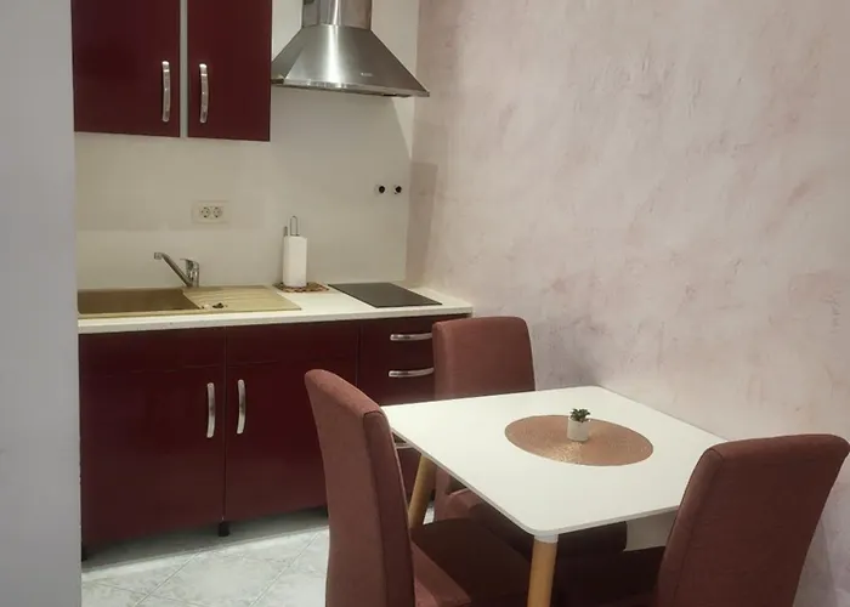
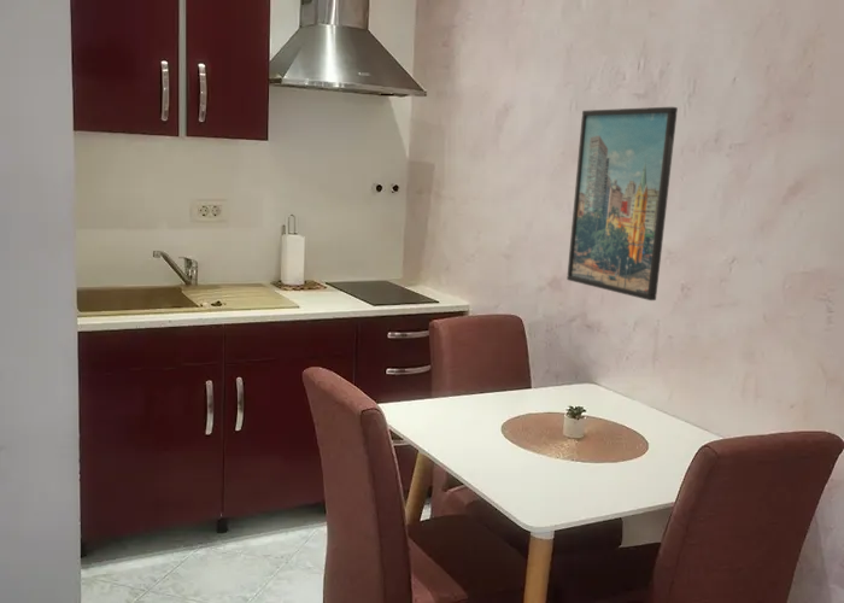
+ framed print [565,106,679,302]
